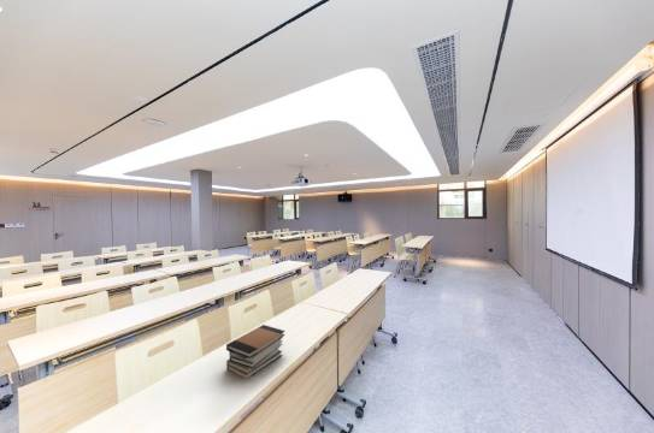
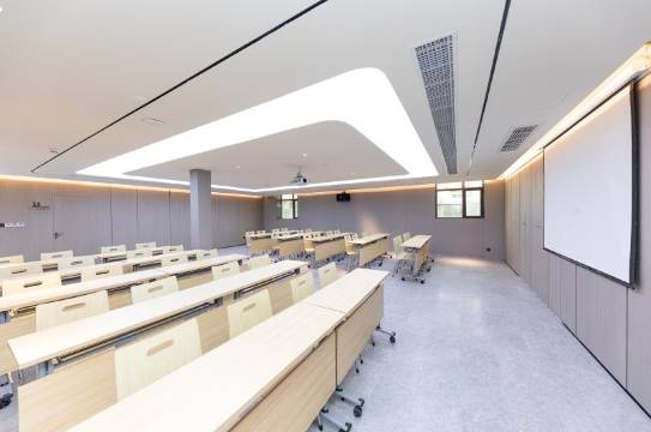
- book stack [225,324,287,380]
